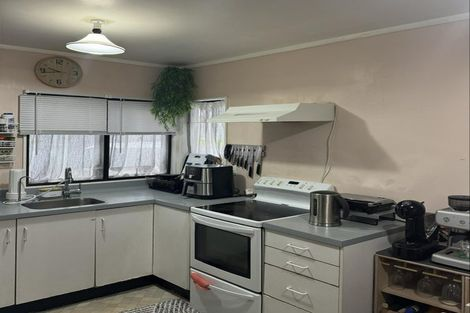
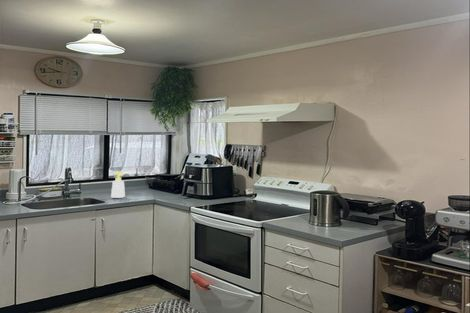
+ soap bottle [110,170,129,199]
